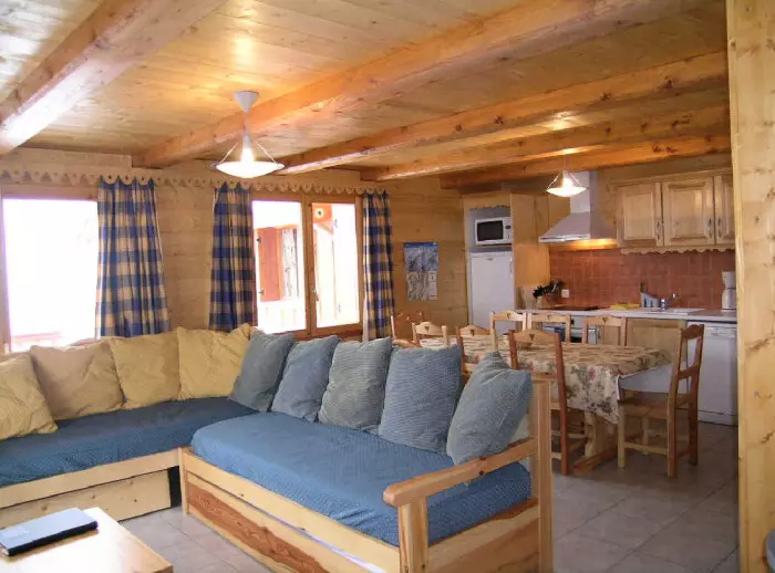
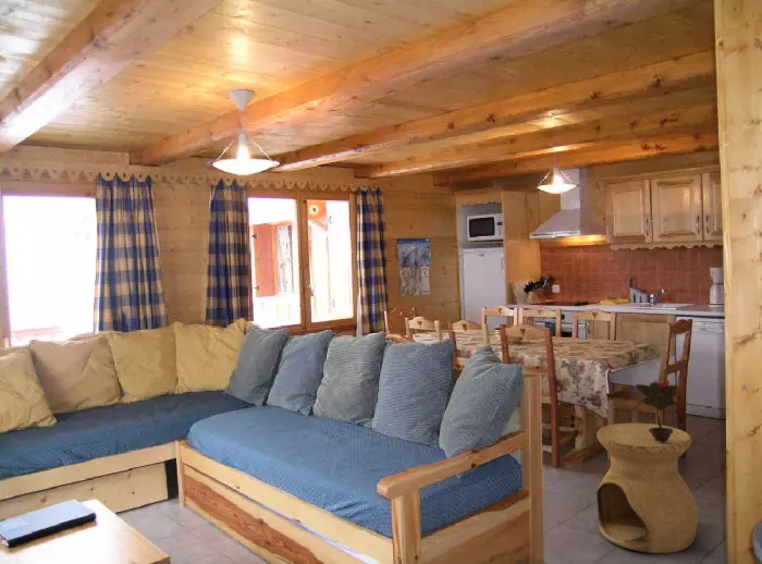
+ side table [595,422,699,554]
+ potted flower [635,379,678,442]
